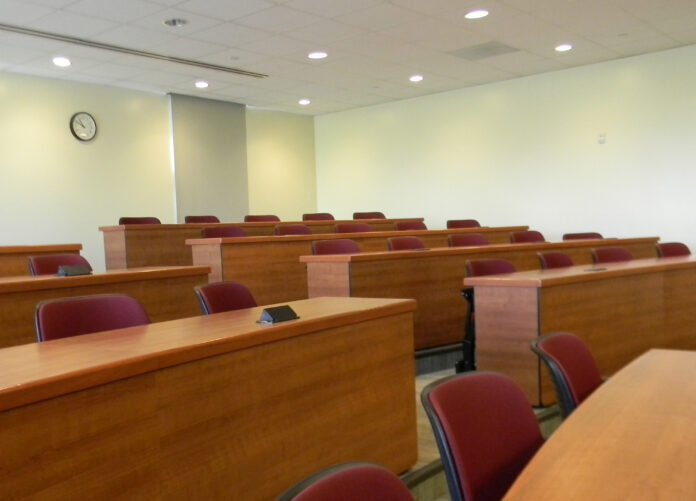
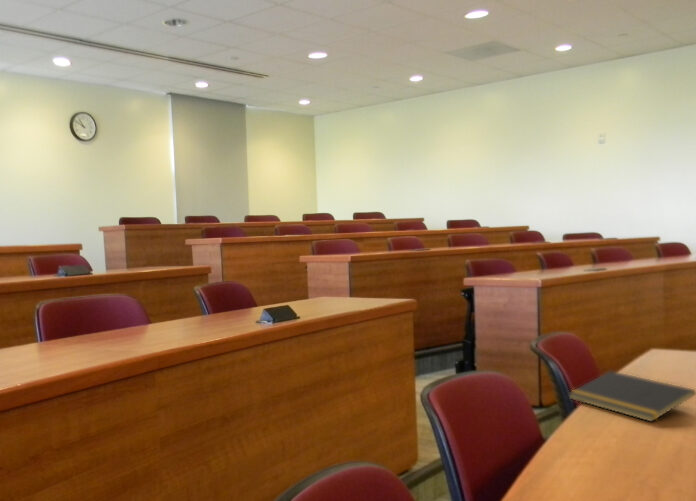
+ notepad [567,370,696,423]
